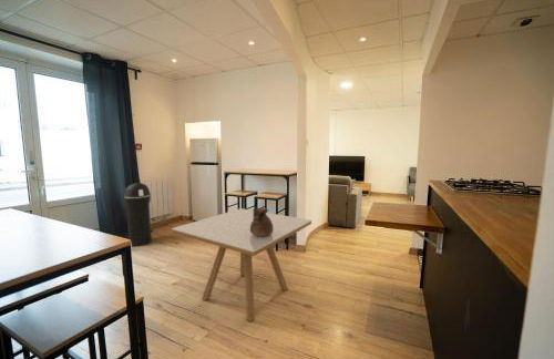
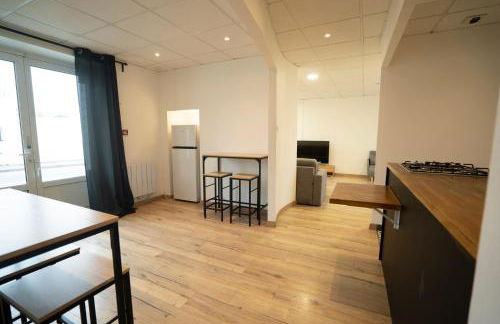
- dining table [171,207,312,322]
- ceramic jug [250,206,273,236]
- trash can [123,182,153,247]
